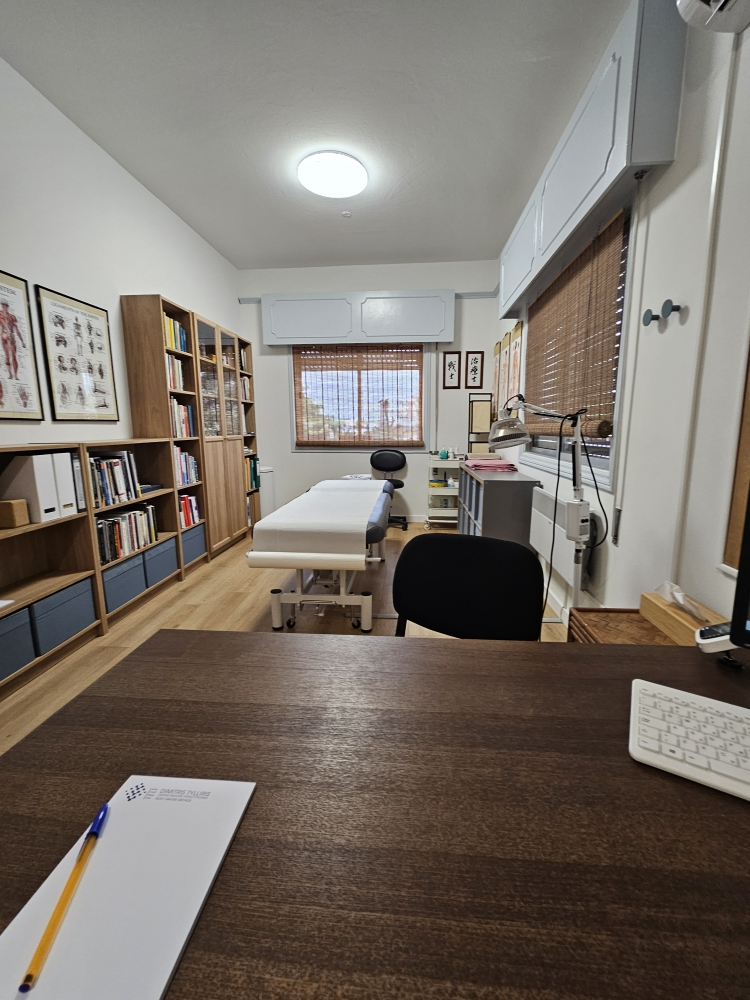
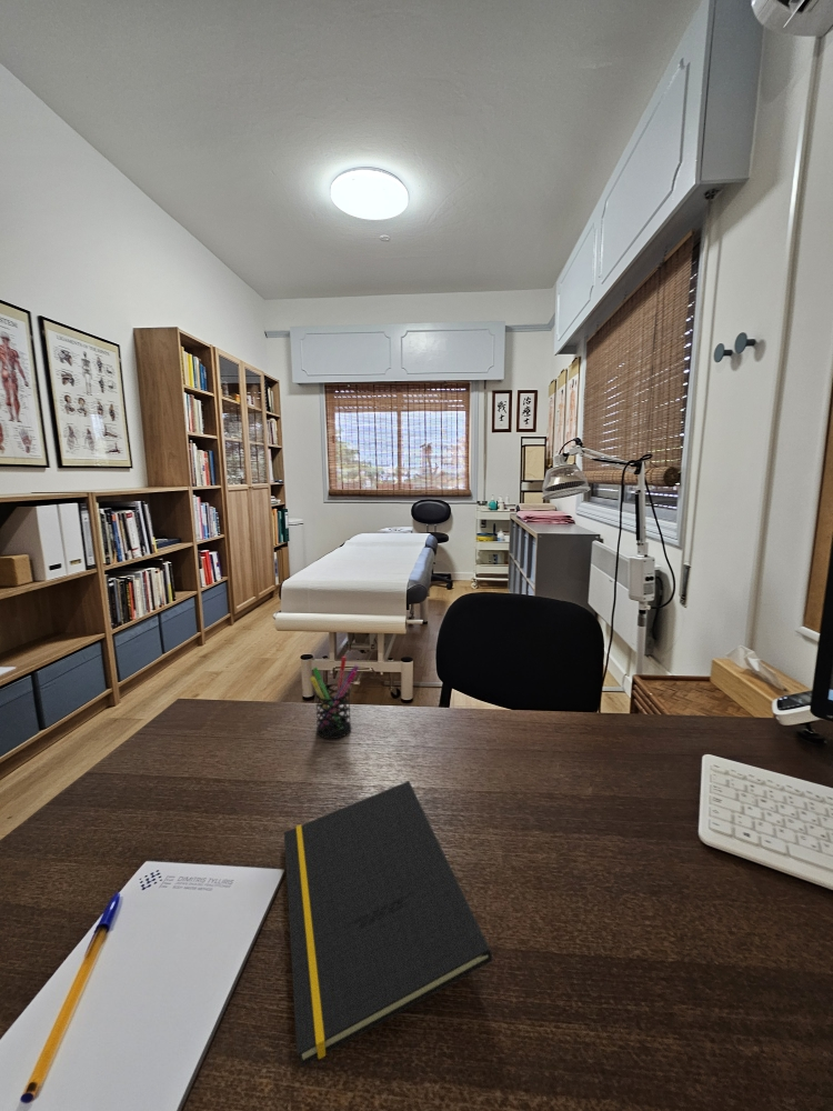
+ pen holder [309,655,360,740]
+ notepad [283,780,493,1069]
